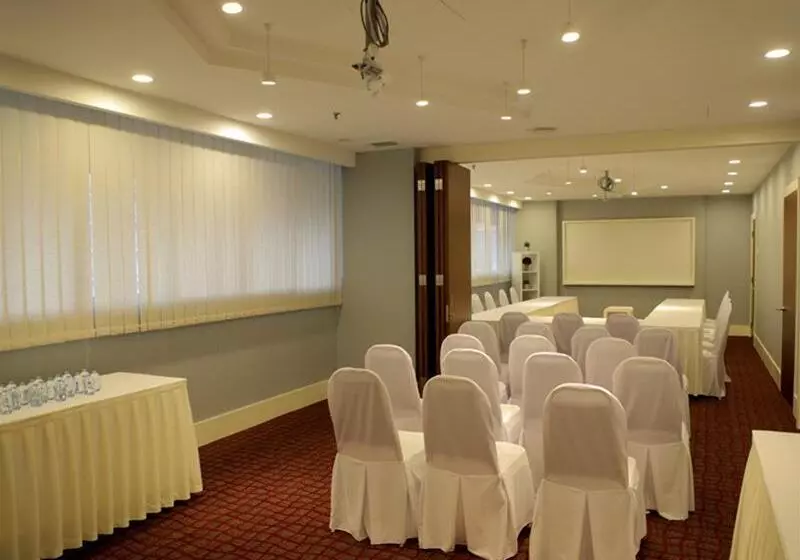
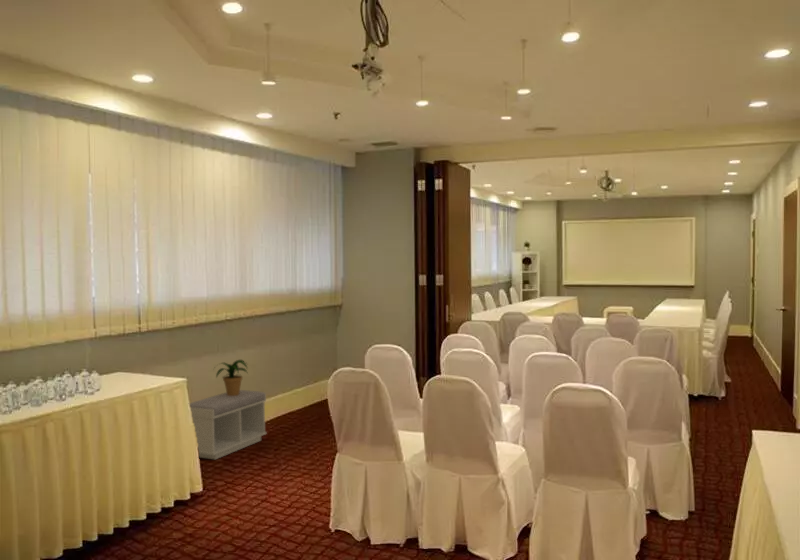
+ potted plant [212,359,249,396]
+ bench [189,389,268,460]
